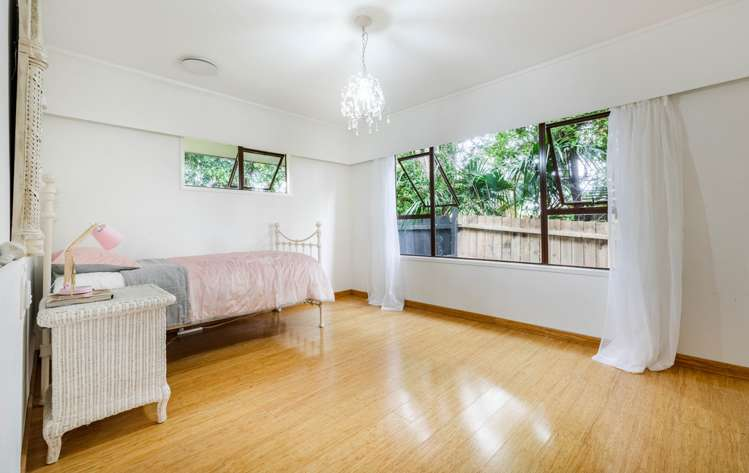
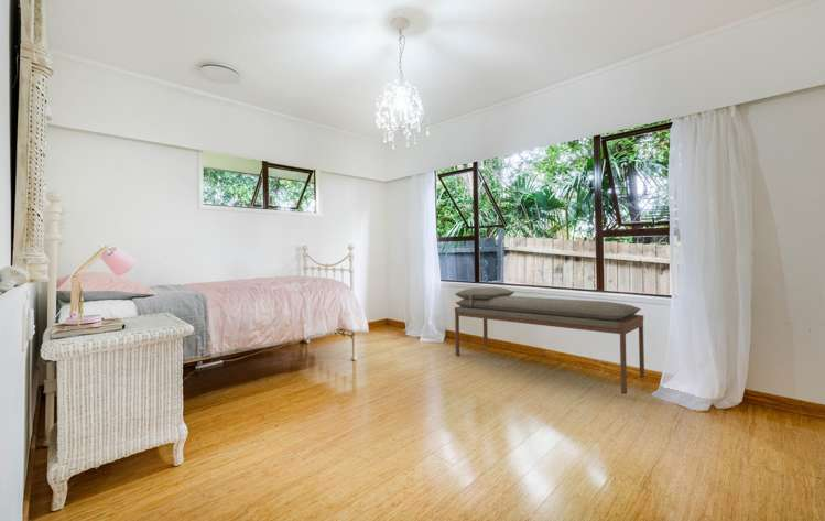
+ bench [454,286,645,395]
